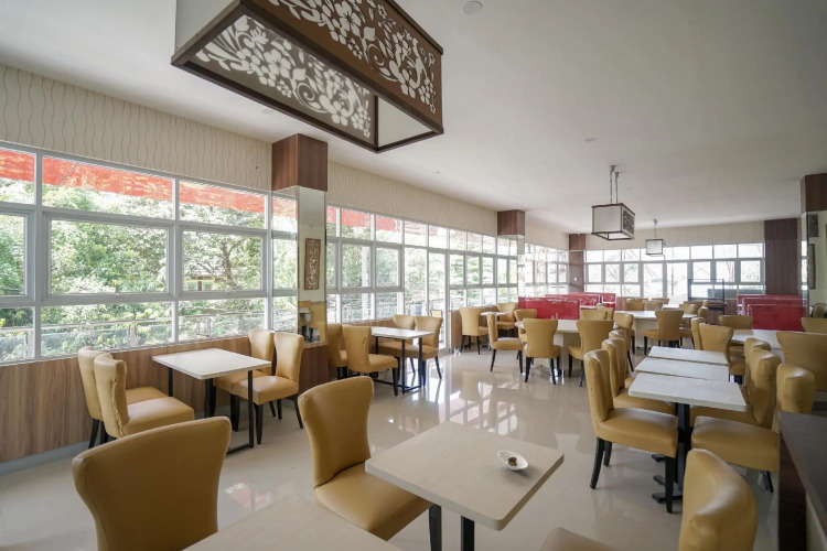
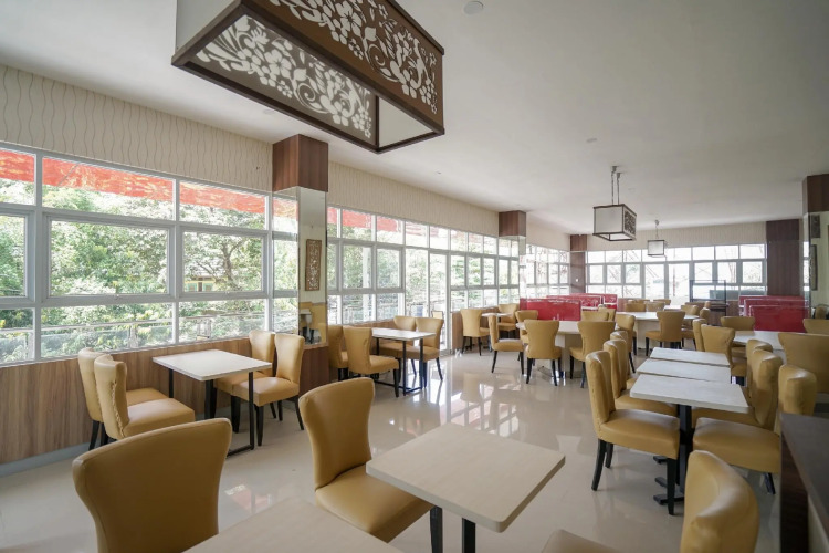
- saucer [496,450,529,472]
